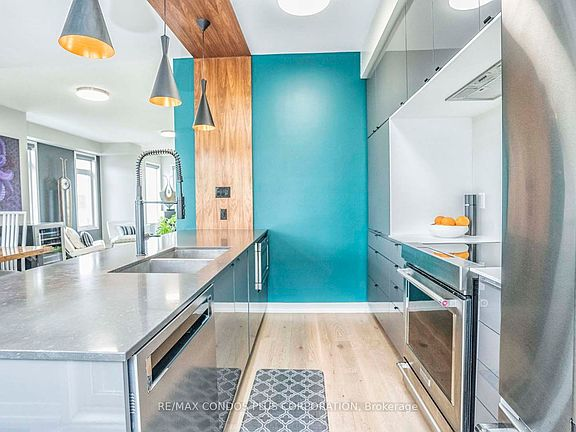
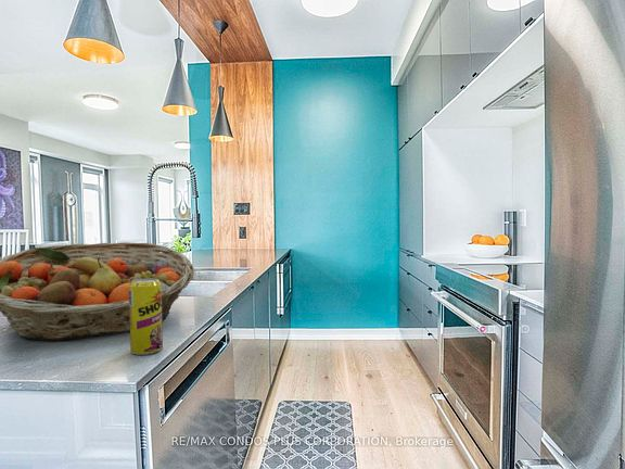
+ fruit basket [0,241,195,342]
+ beverage can [129,278,164,356]
